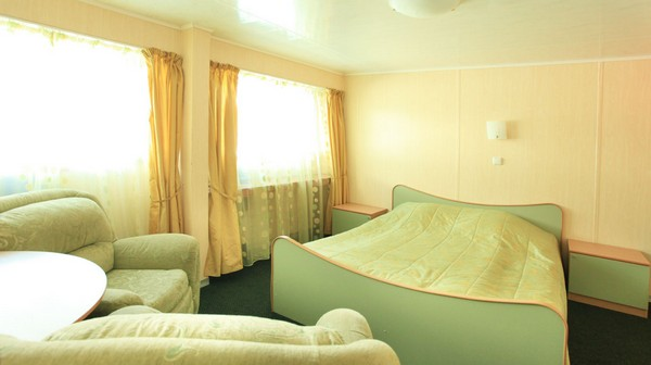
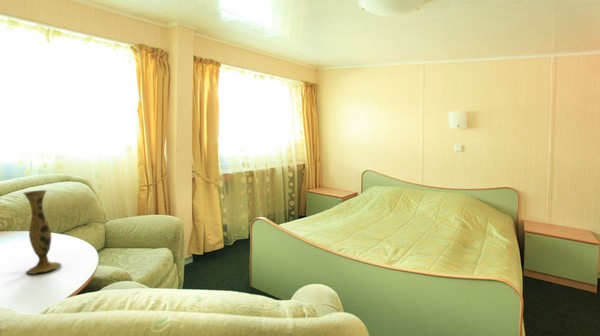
+ vase [22,189,62,275]
